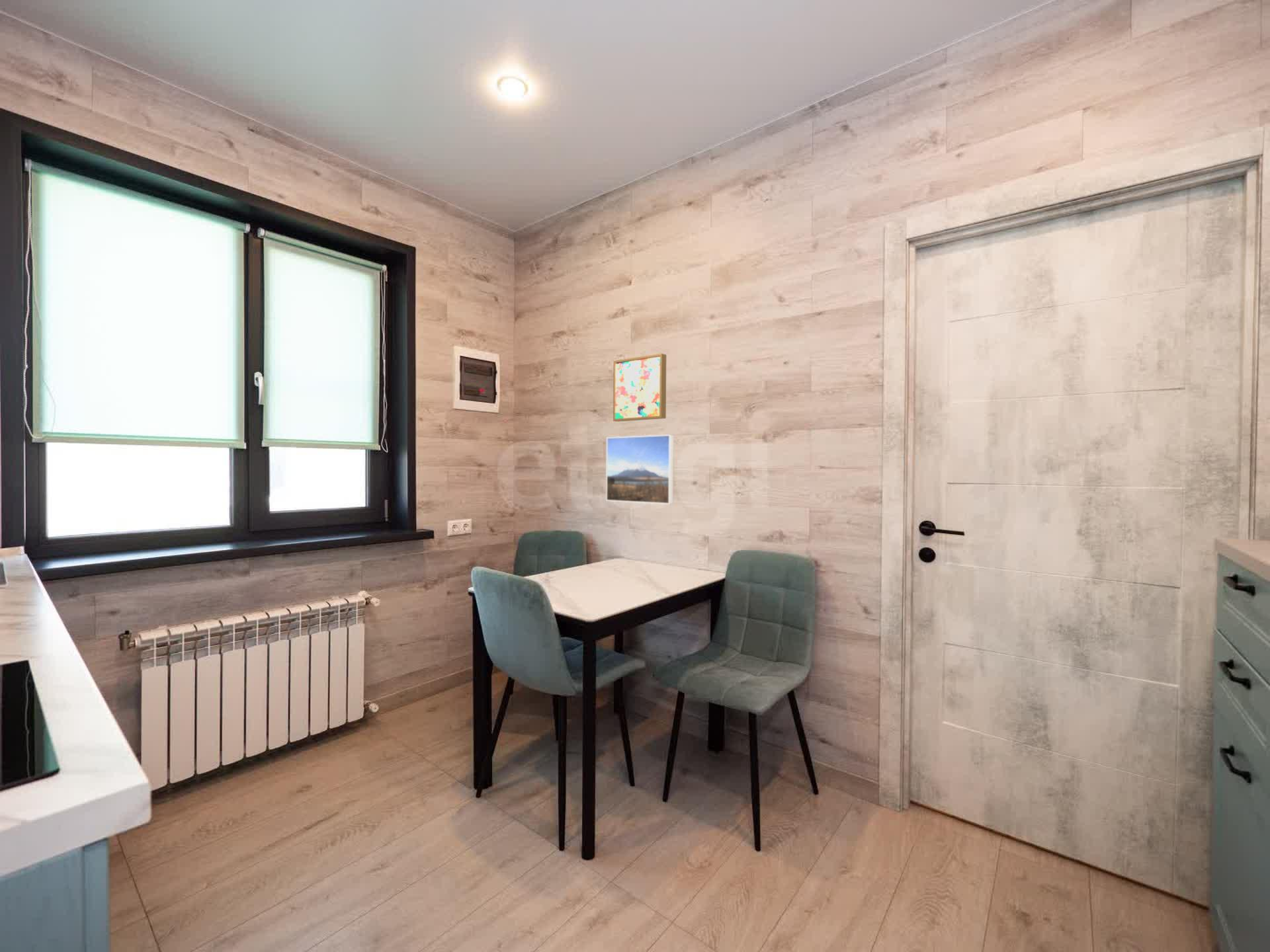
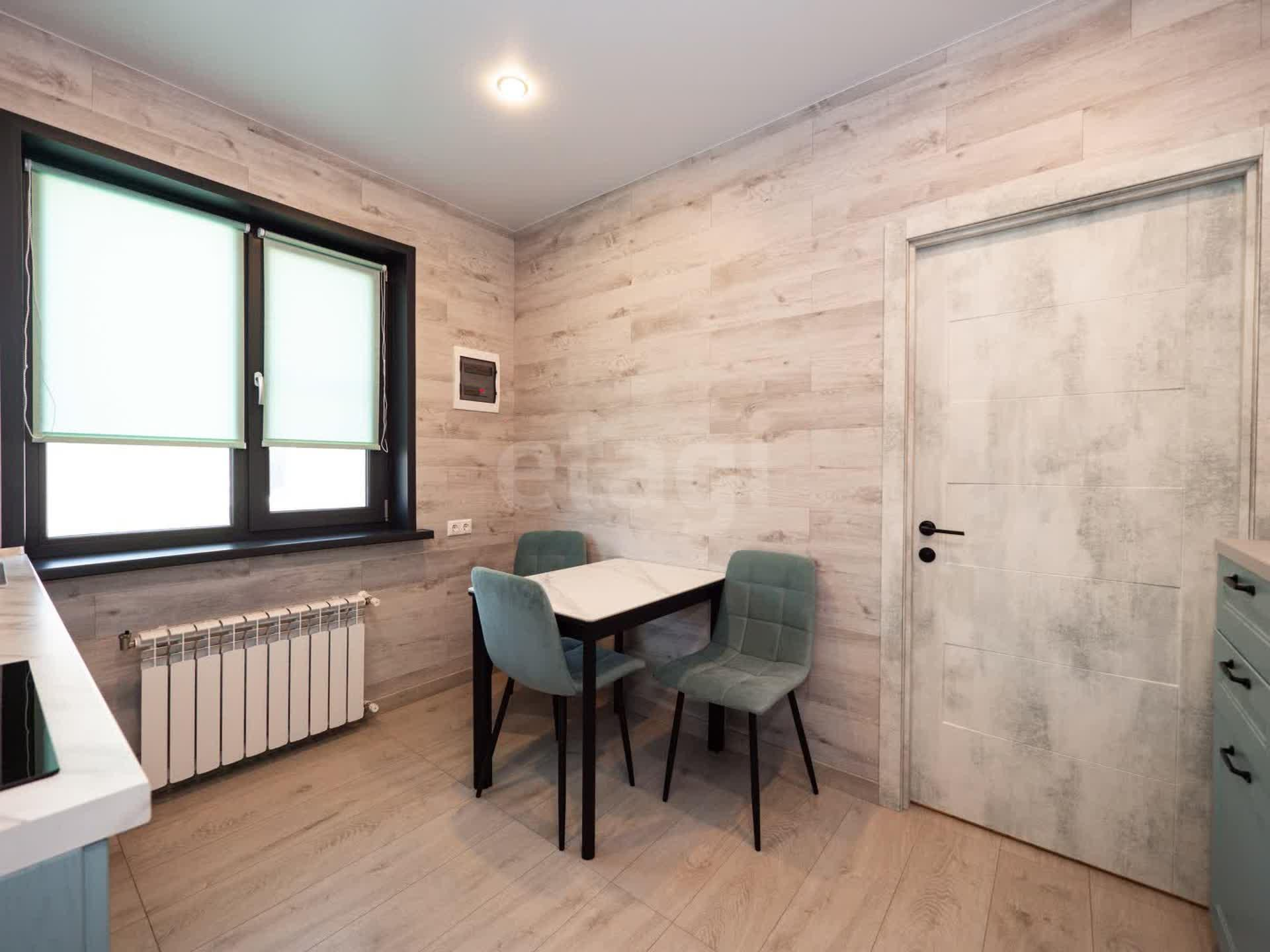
- wall art [613,353,667,422]
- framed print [605,434,675,505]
